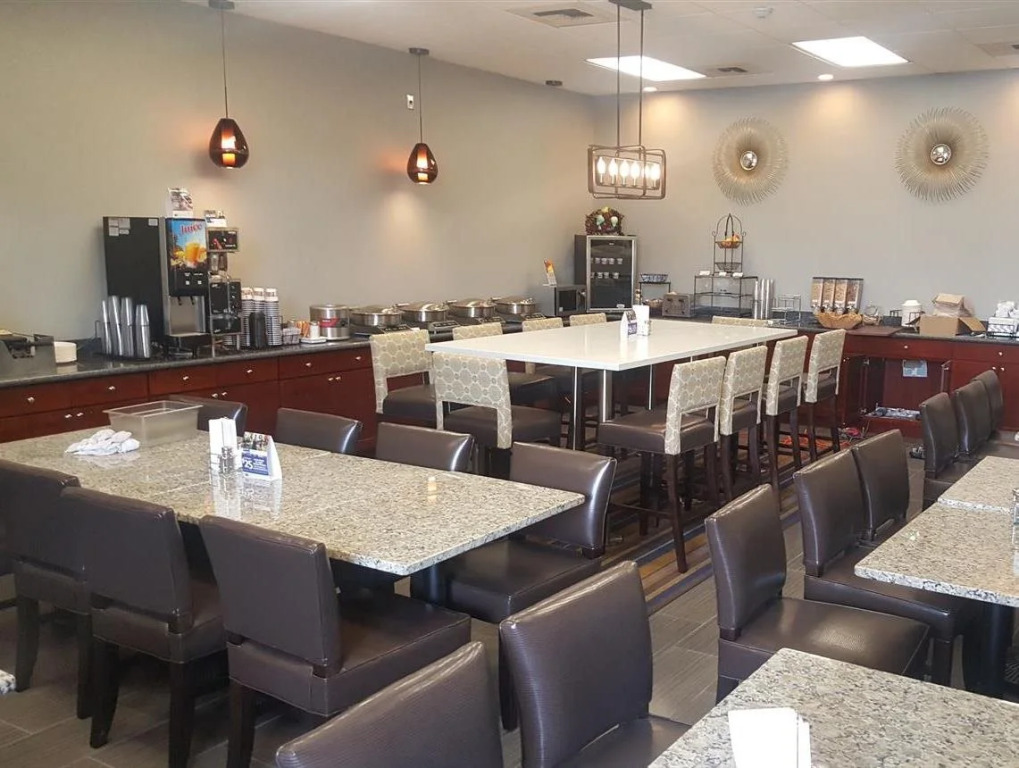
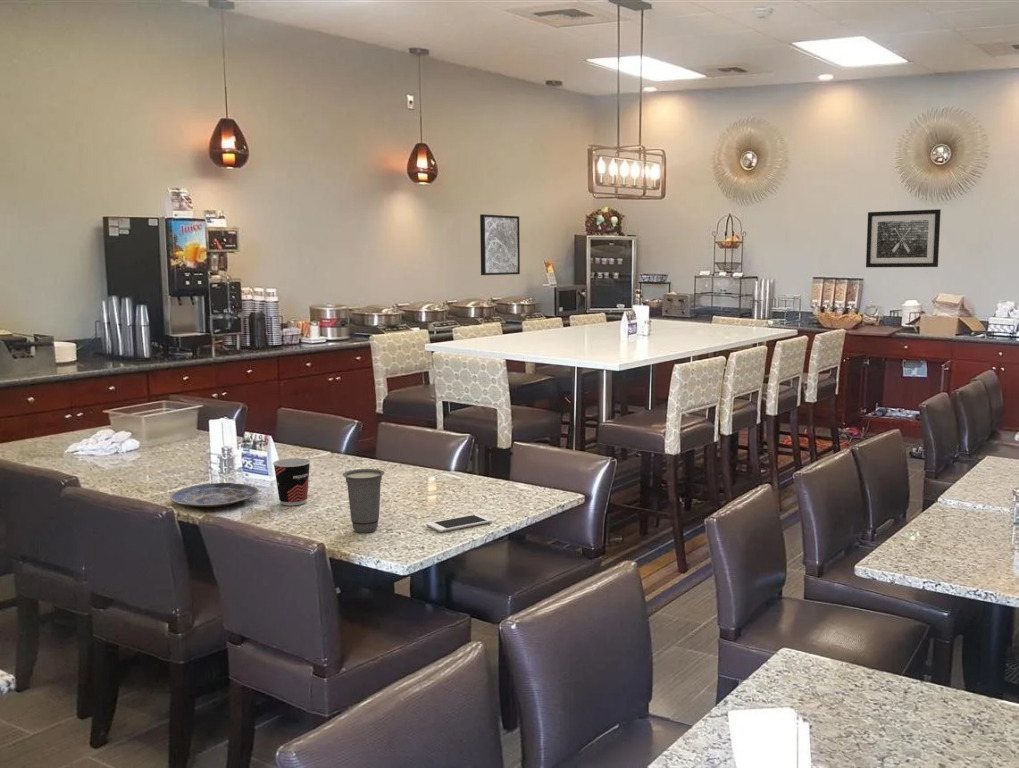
+ cup [272,457,311,506]
+ wall art [479,213,521,276]
+ cell phone [426,513,493,533]
+ plate [169,482,260,508]
+ cup [342,468,386,534]
+ wall art [865,208,942,268]
